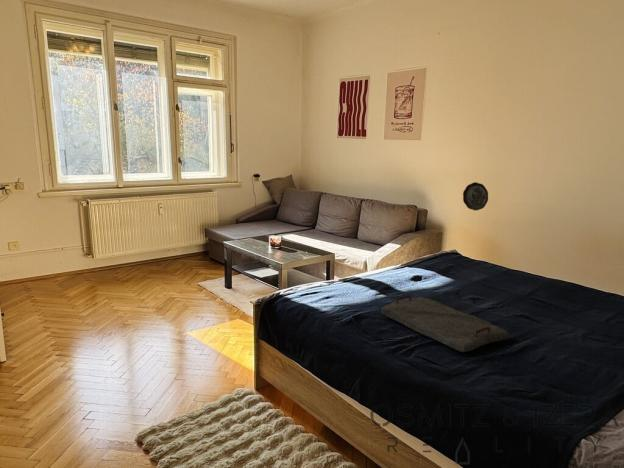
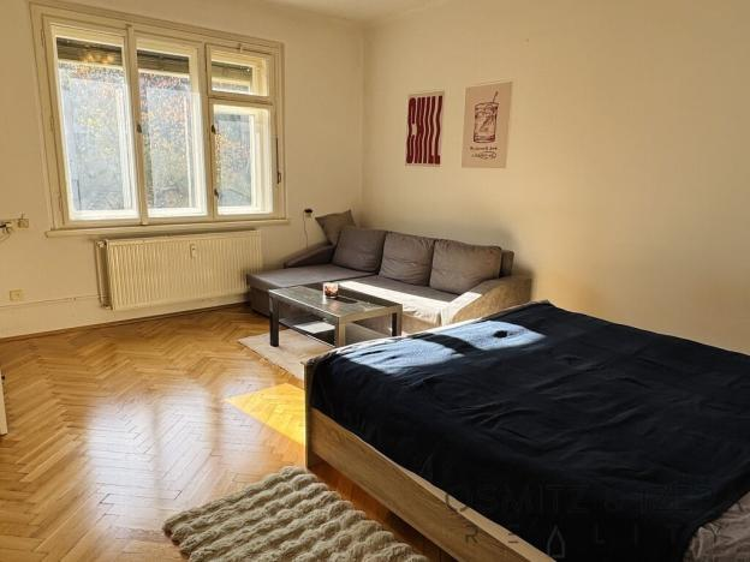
- decorative plate [462,181,489,212]
- serving tray [380,294,510,353]
